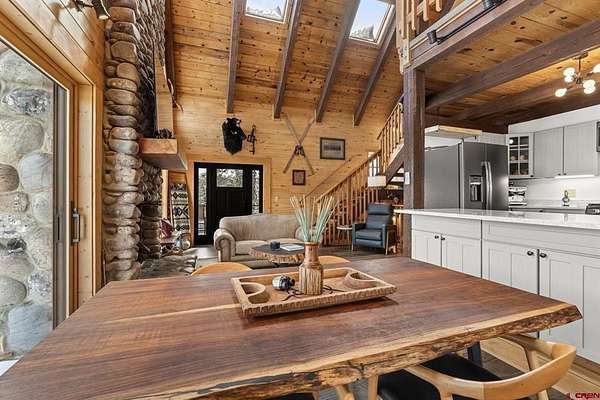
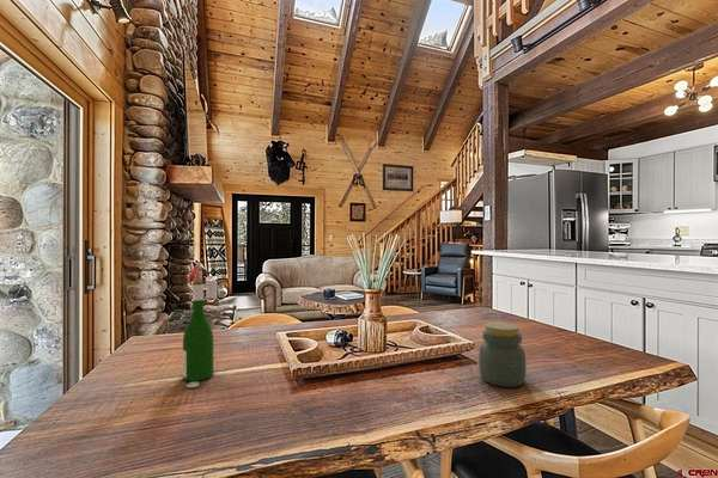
+ wine bottle [182,261,218,388]
+ jar [477,320,527,388]
